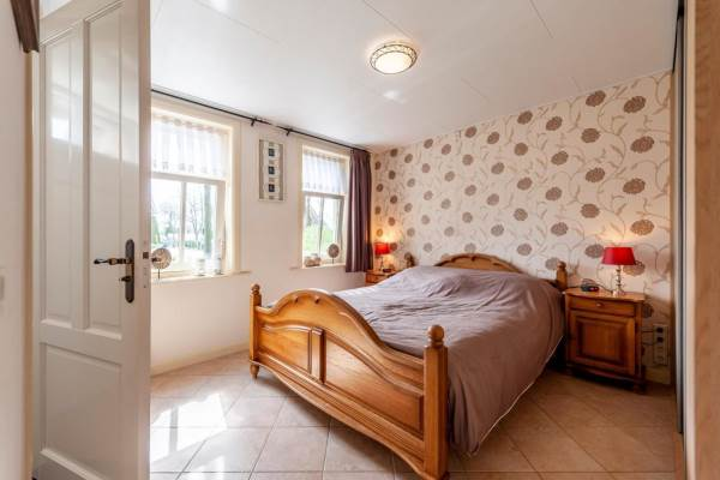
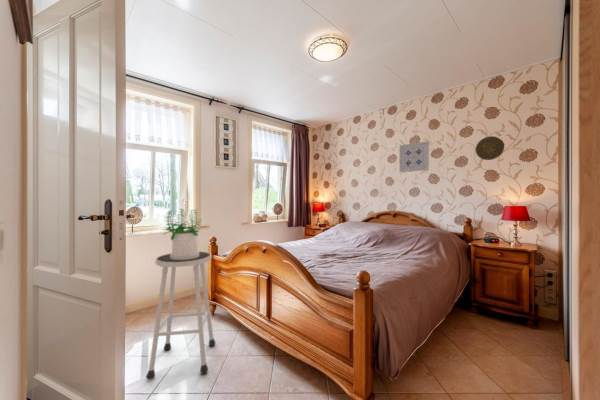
+ potted plant [161,207,202,260]
+ stool [145,250,217,380]
+ decorative plate [475,135,505,161]
+ wall art [399,140,430,173]
